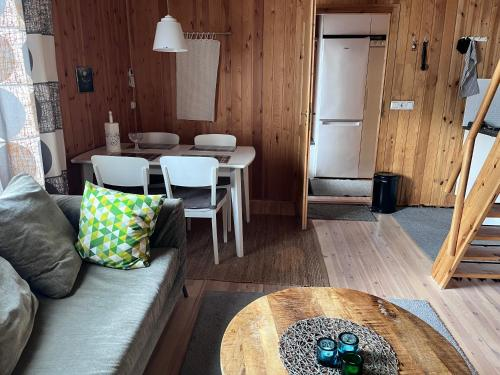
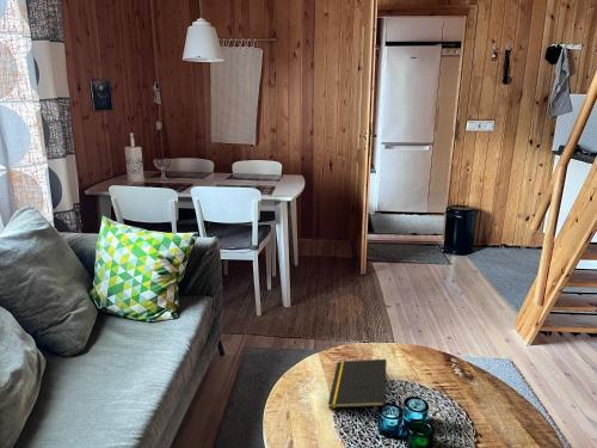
+ notepad [327,358,388,410]
